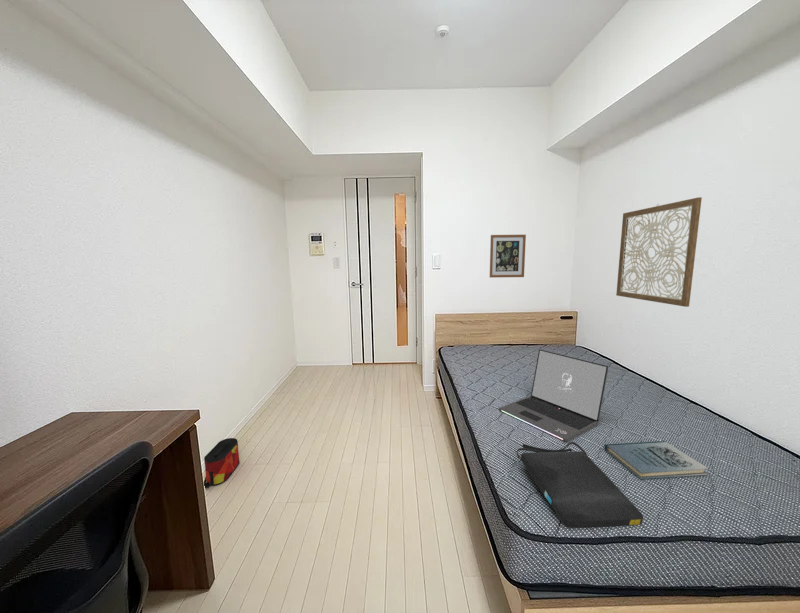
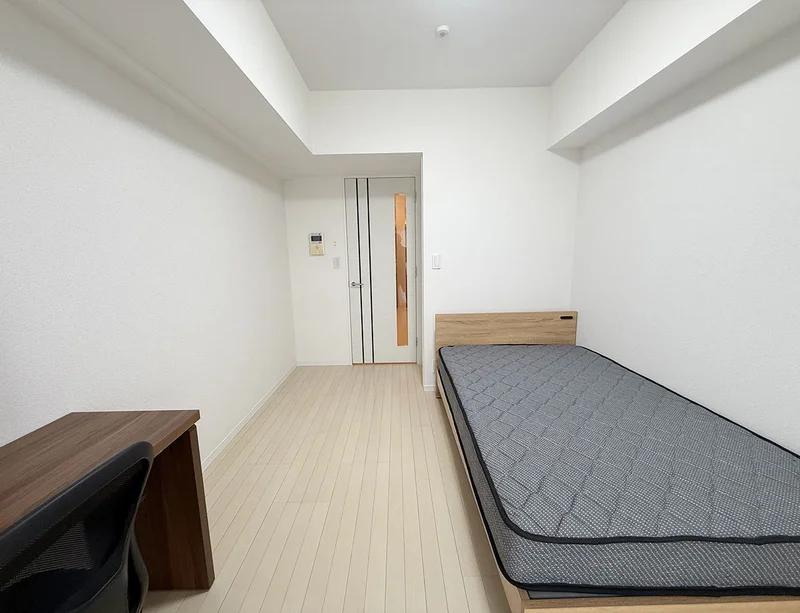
- book [604,440,709,480]
- bag [203,437,241,489]
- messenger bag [516,441,644,529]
- wall art [489,234,527,278]
- wall art [615,196,703,308]
- laptop [498,348,609,443]
